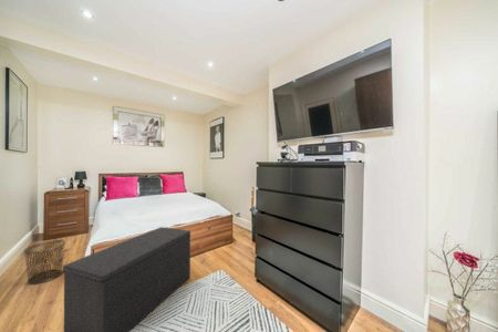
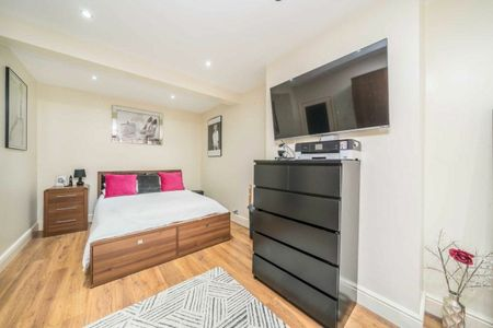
- waste bin [22,239,68,286]
- bench [62,226,191,332]
